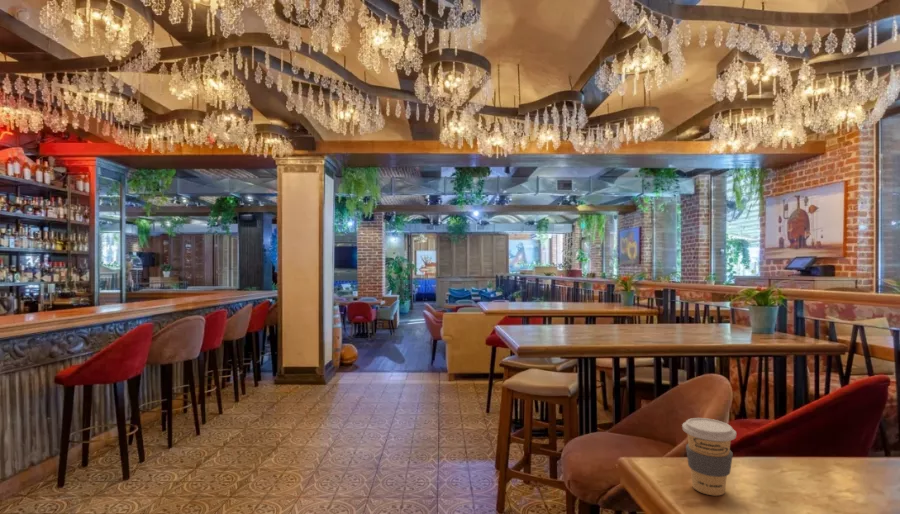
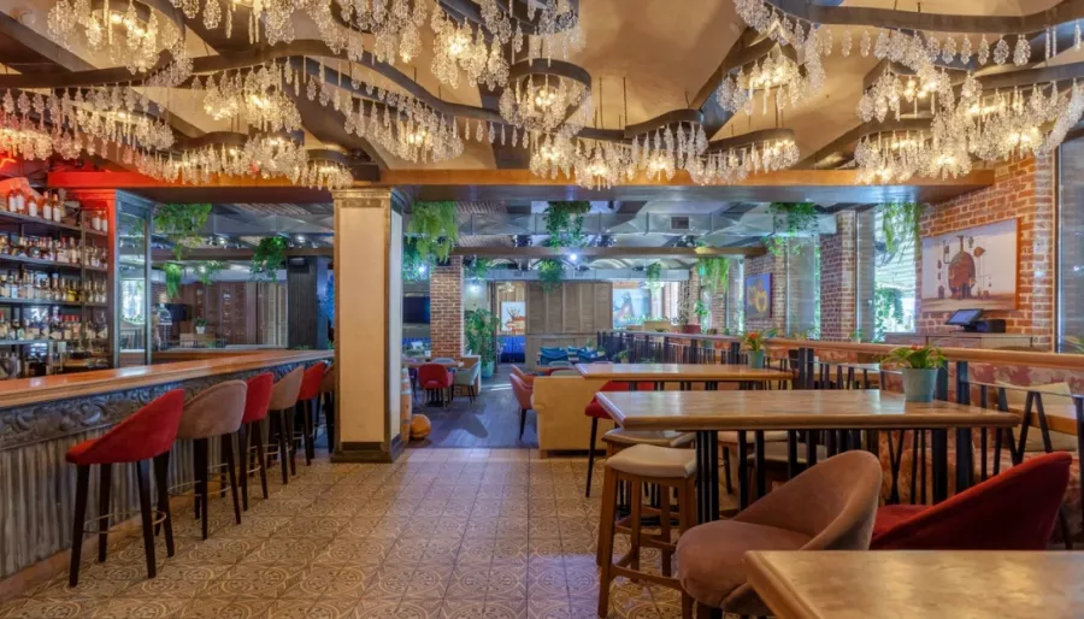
- coffee cup [681,417,737,497]
